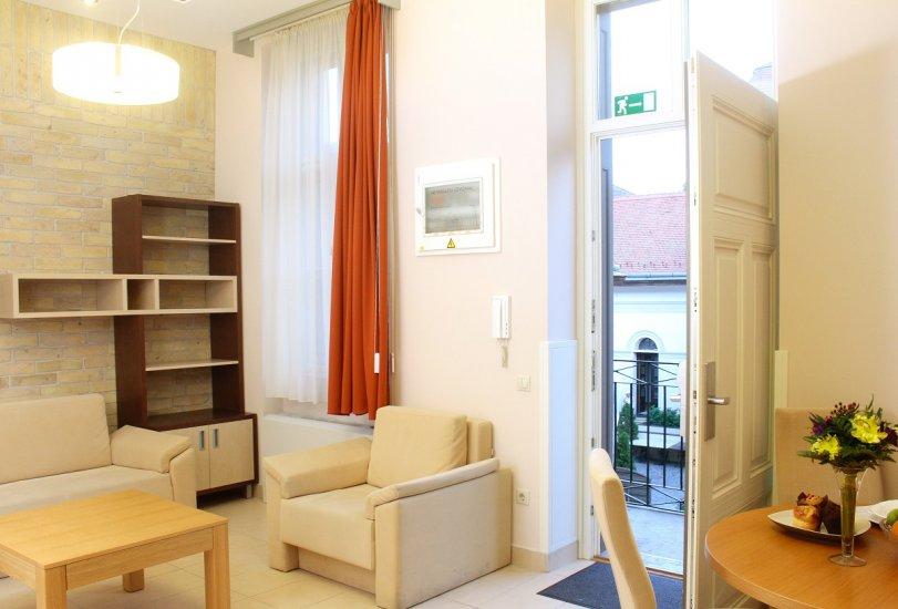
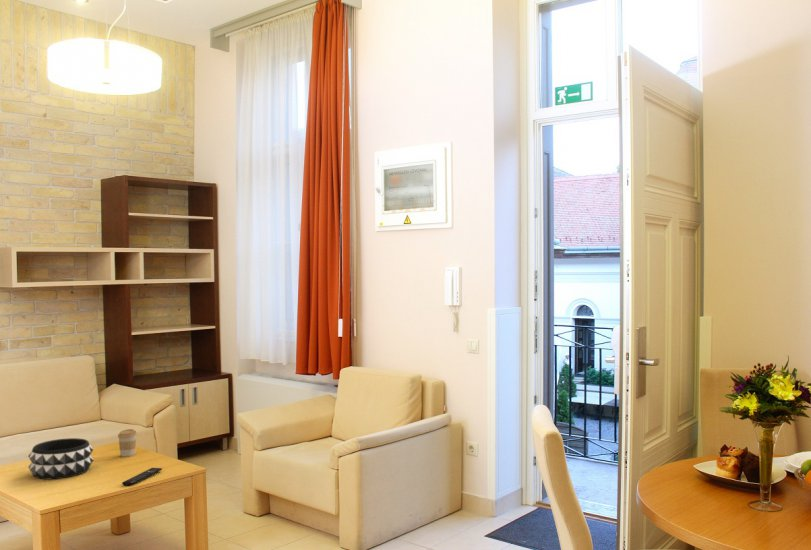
+ remote control [121,467,163,487]
+ decorative bowl [27,437,94,480]
+ coffee cup [117,428,138,458]
